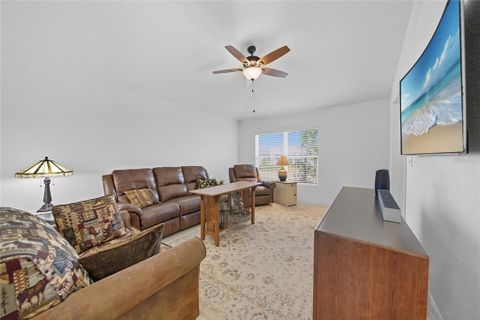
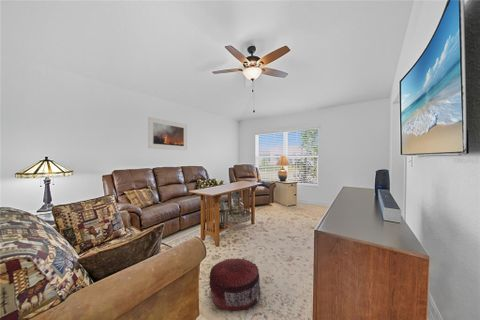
+ pouf [208,257,262,312]
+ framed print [147,116,188,151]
